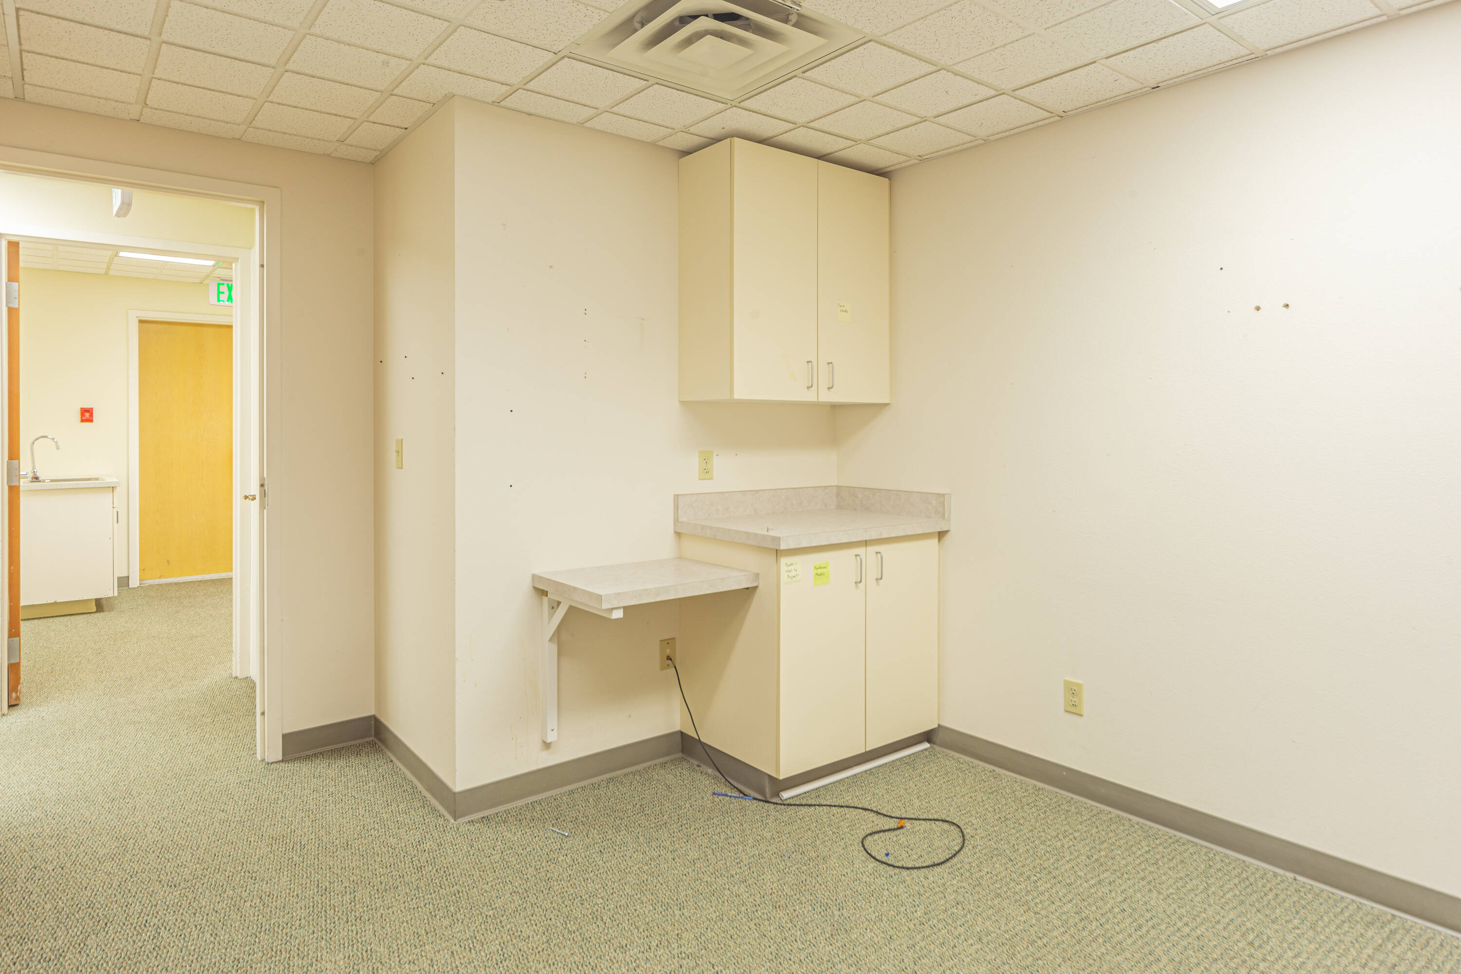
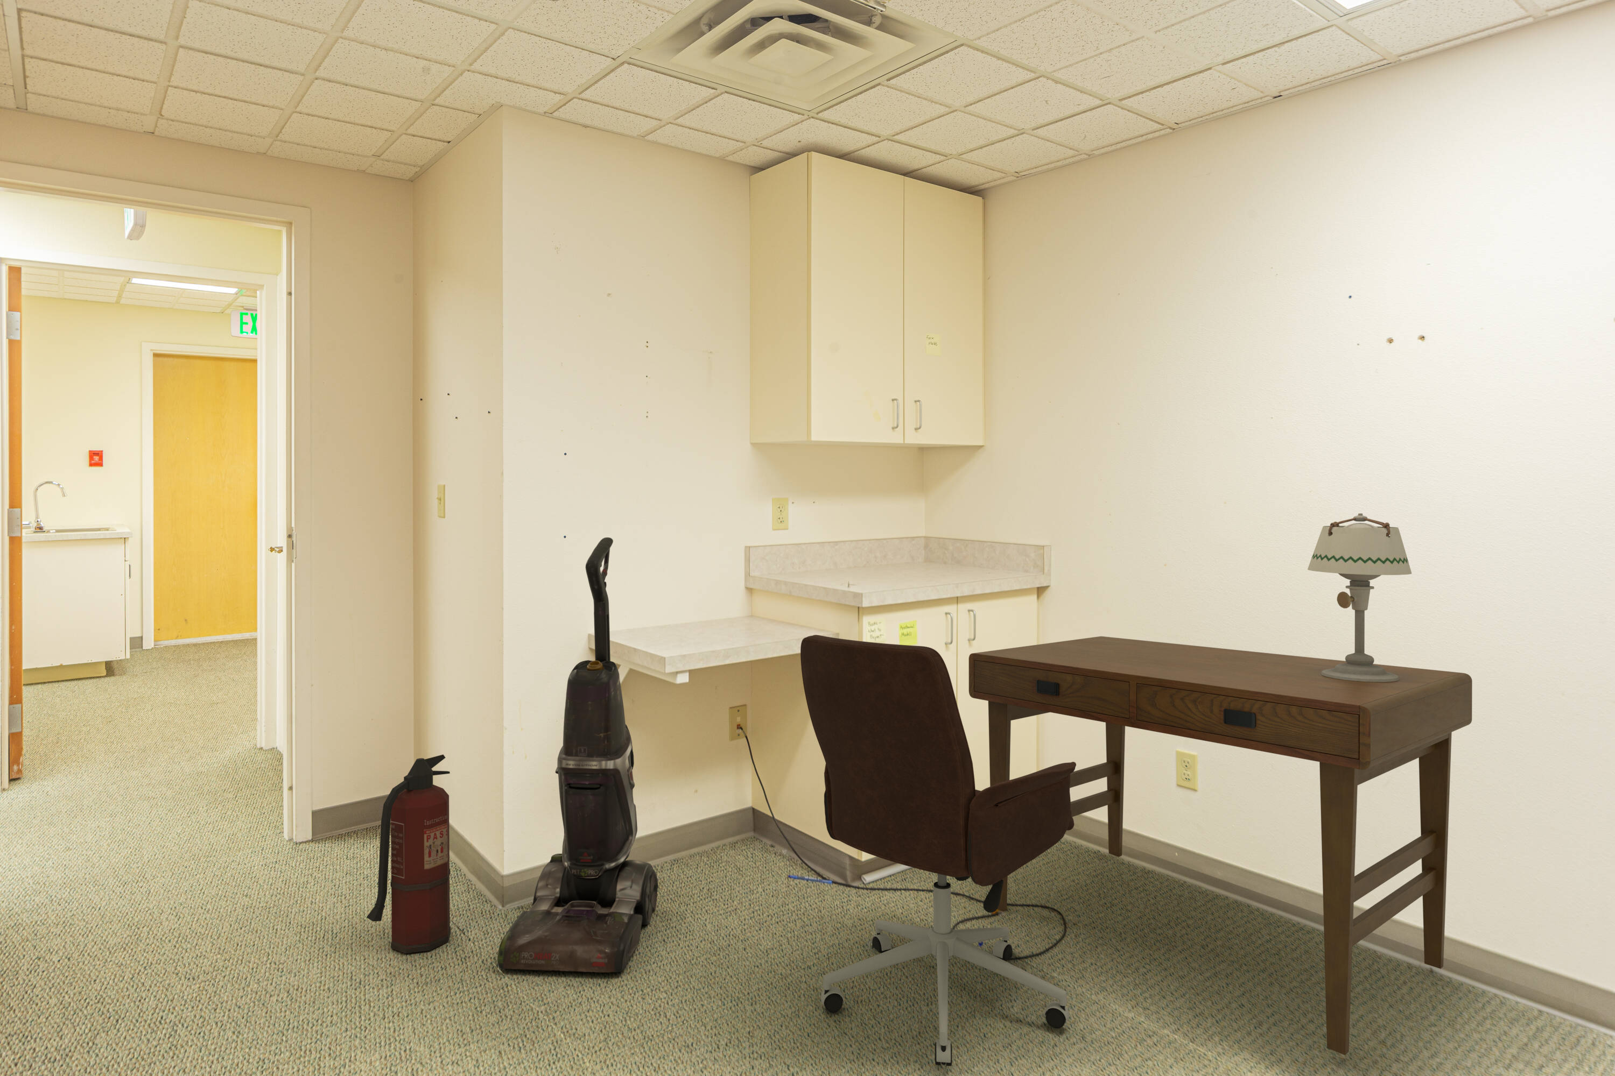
+ fire extinguisher [366,754,451,954]
+ table lamp [1307,513,1412,682]
+ office chair [800,634,1077,1066]
+ desk [969,636,1473,1056]
+ vacuum cleaner [497,537,658,973]
